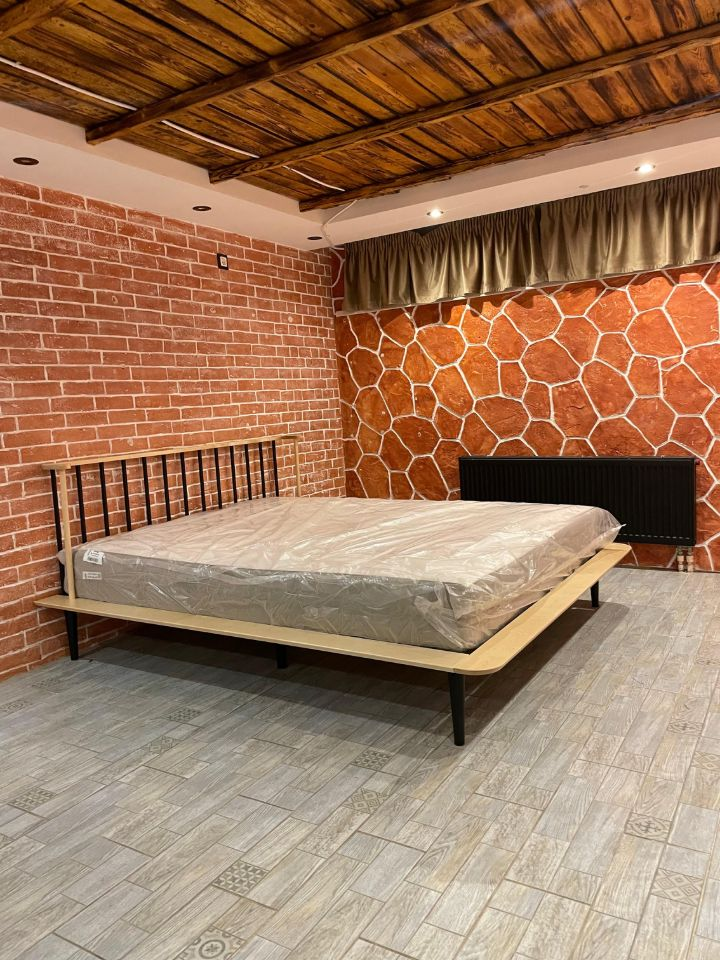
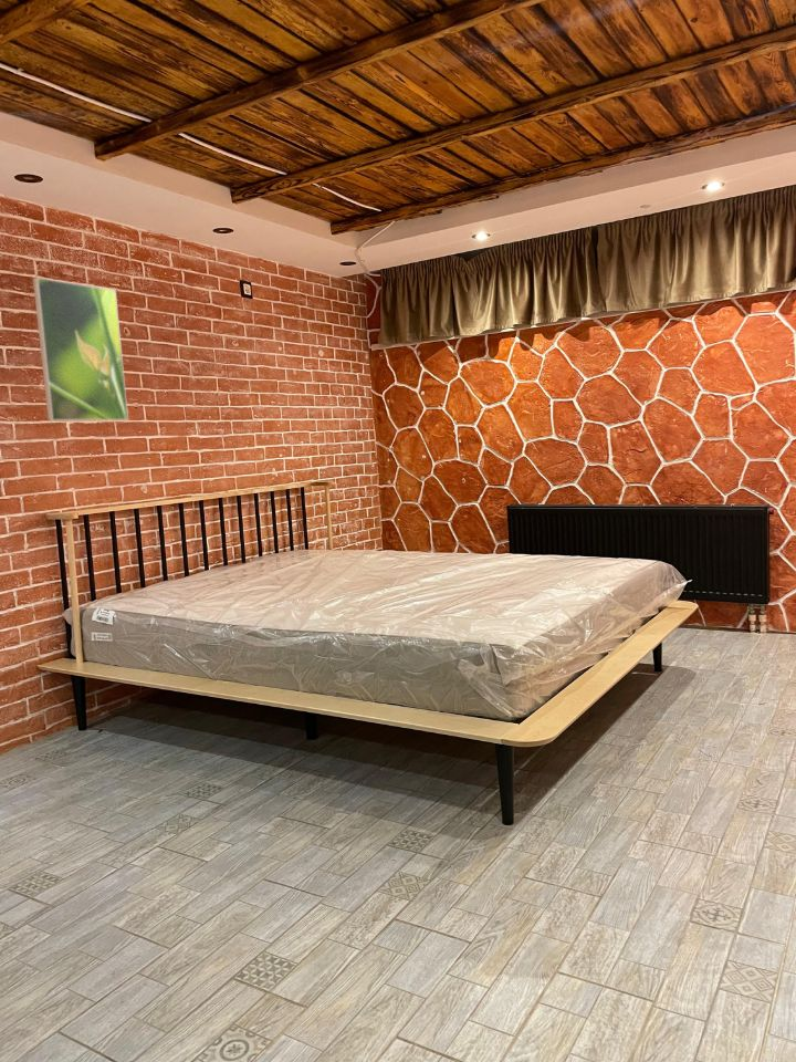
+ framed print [32,277,129,423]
